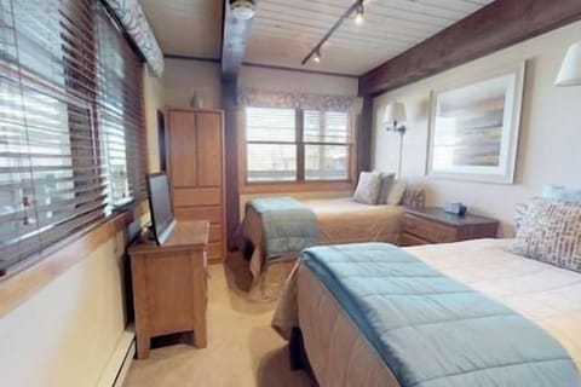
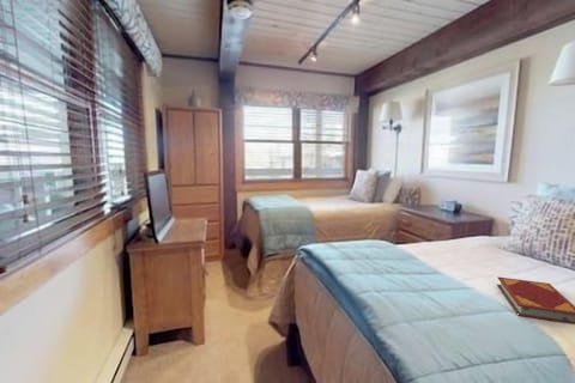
+ hardback book [496,276,575,326]
